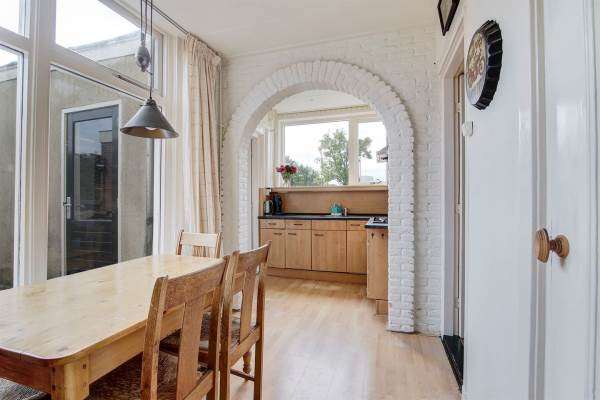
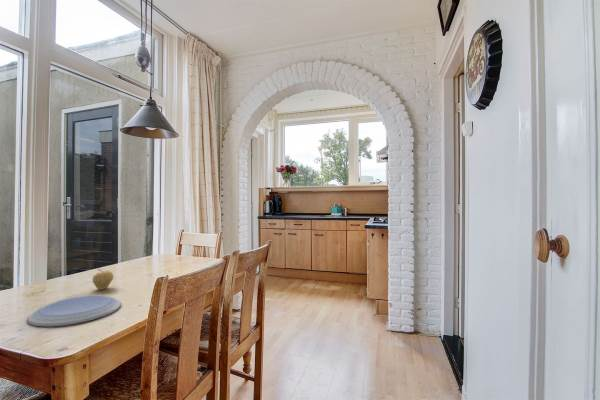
+ plate [26,294,122,327]
+ fruit [92,267,115,291]
